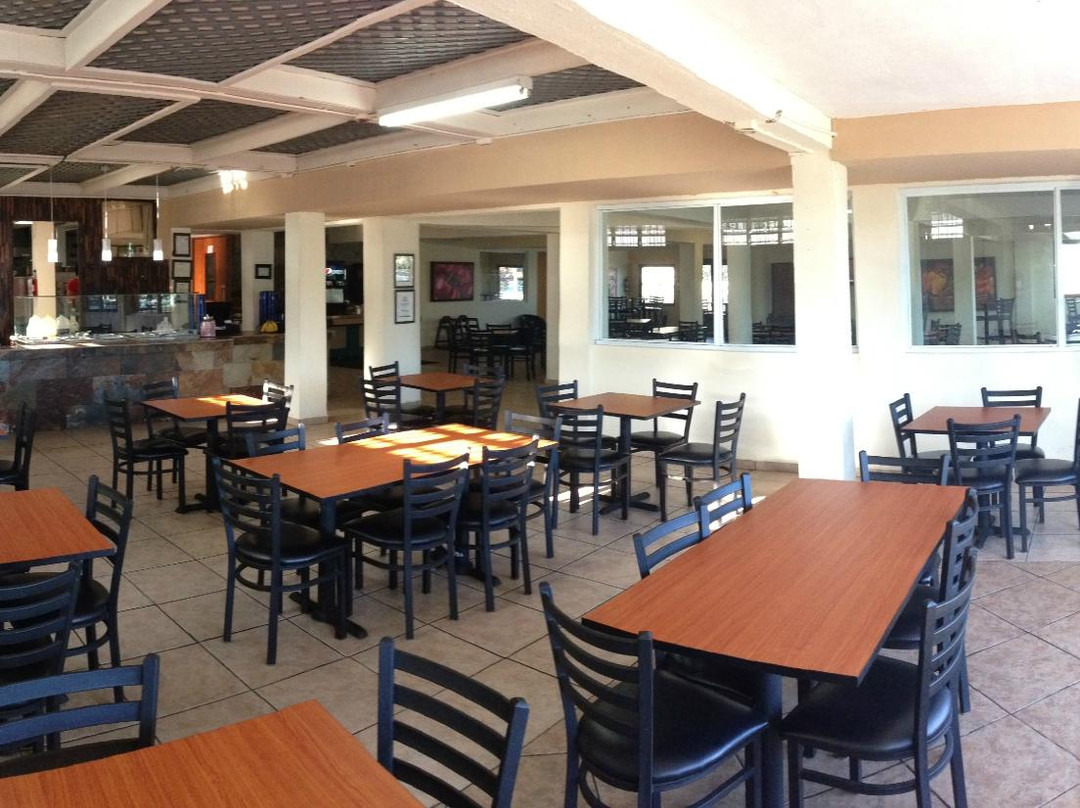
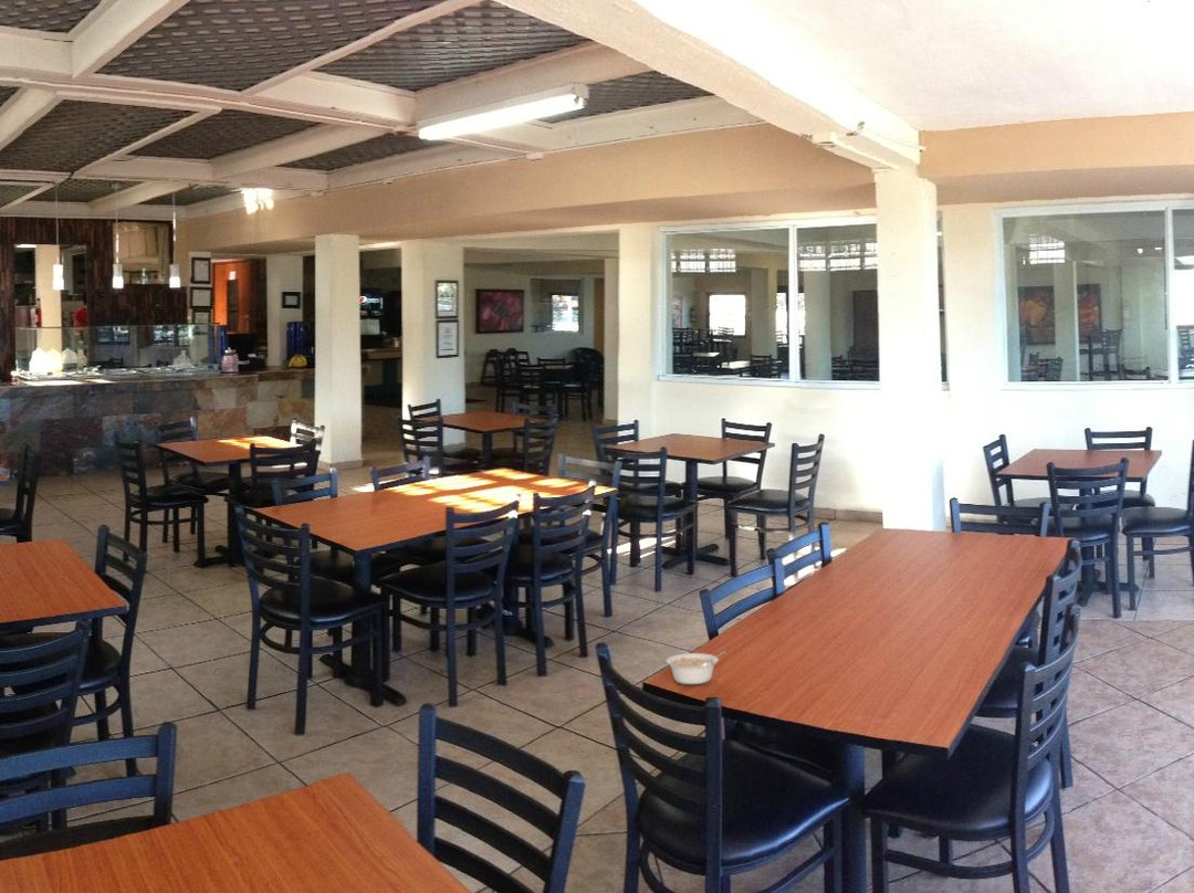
+ legume [666,650,727,685]
